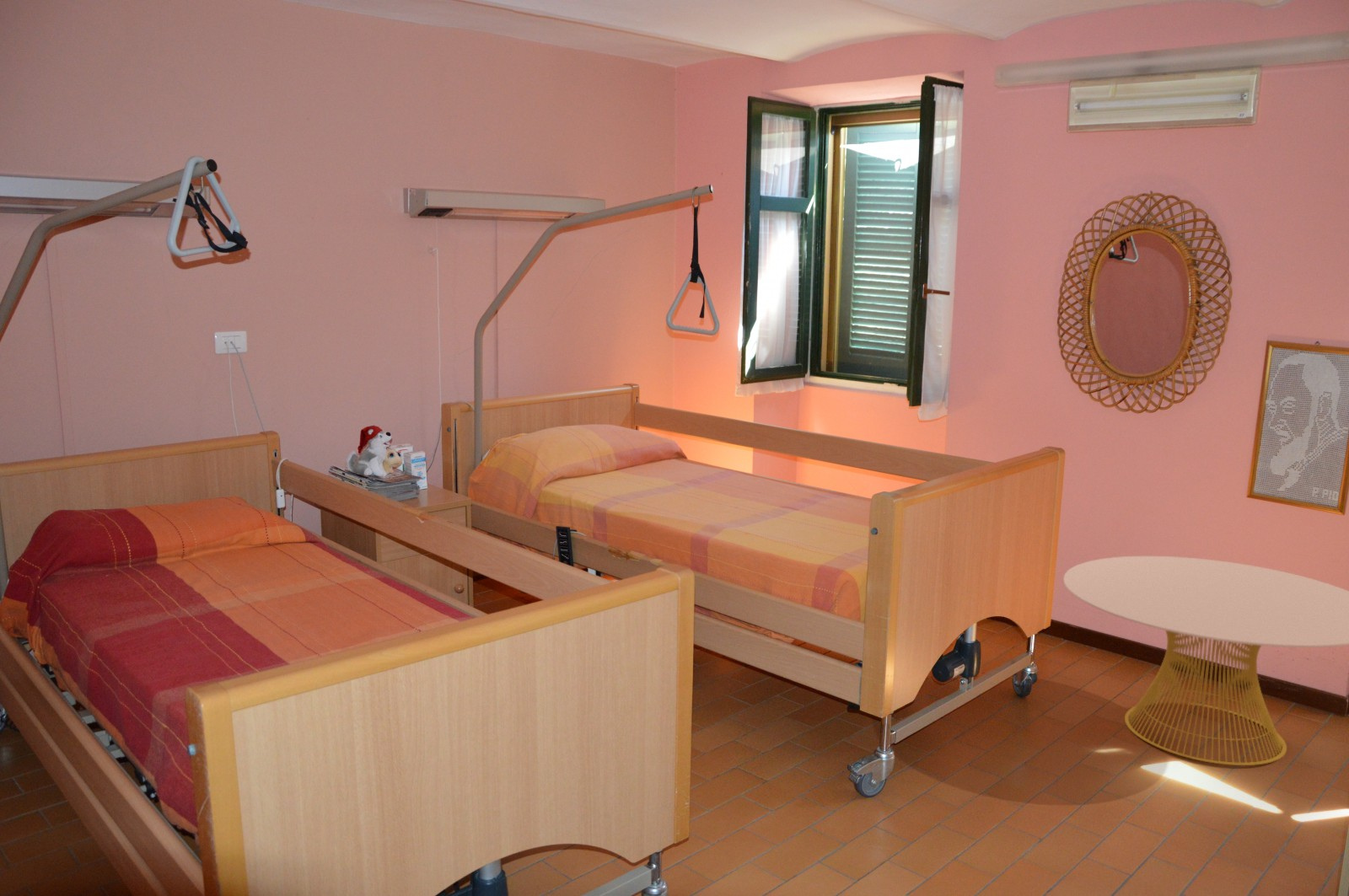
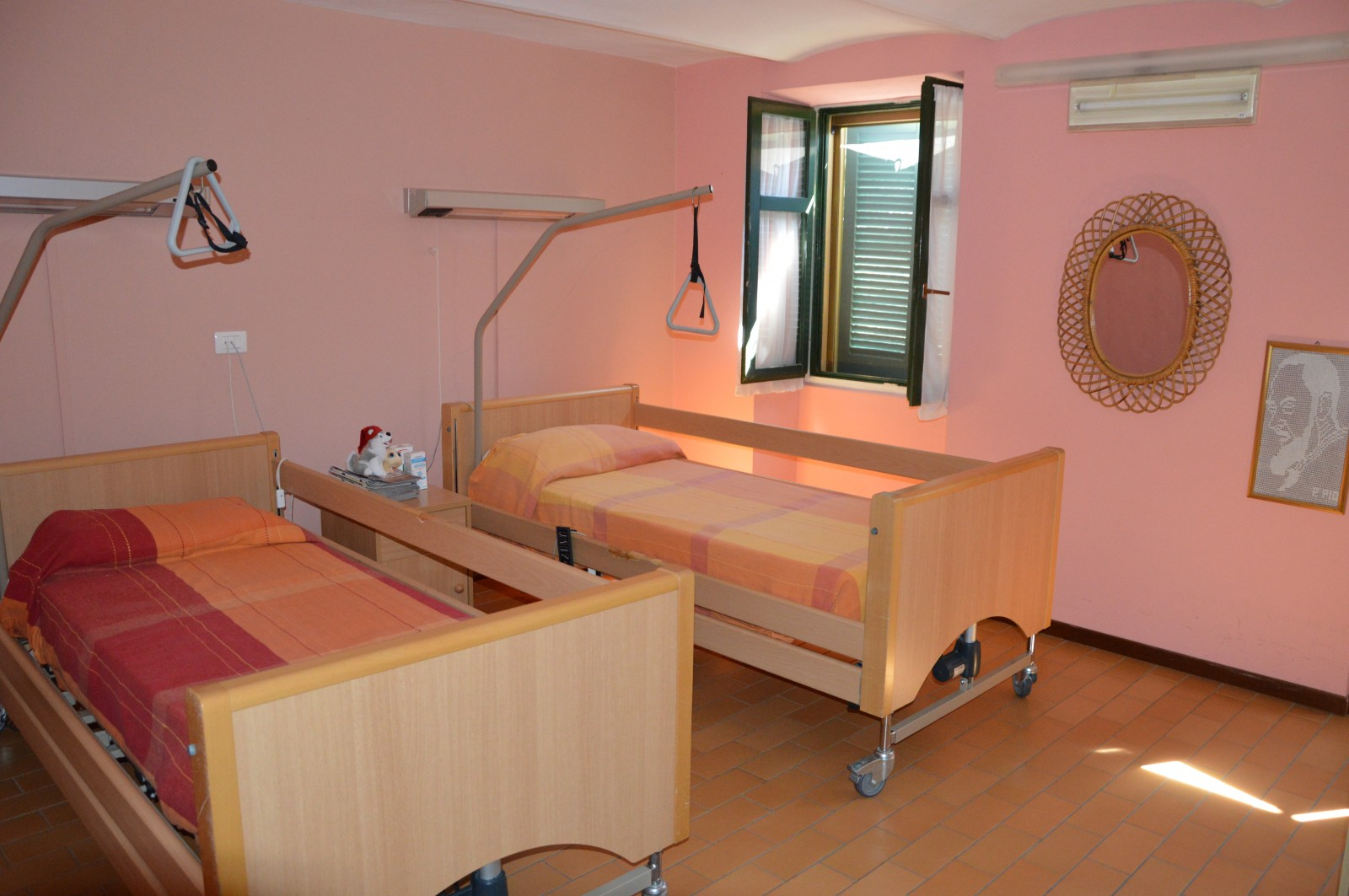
- pedestal table [1062,555,1349,766]
